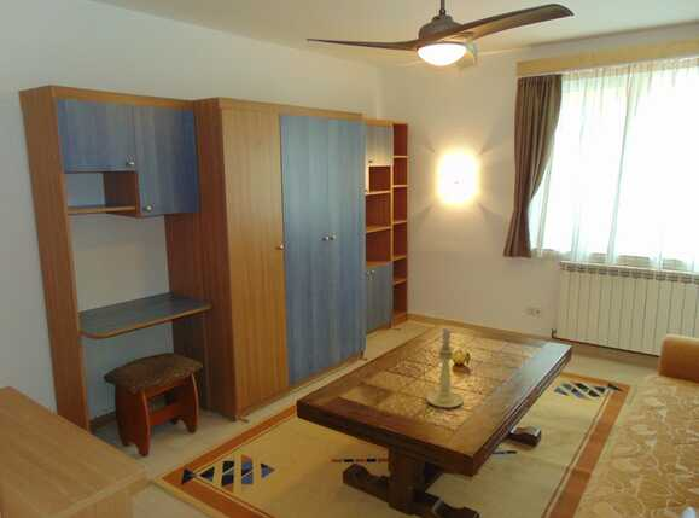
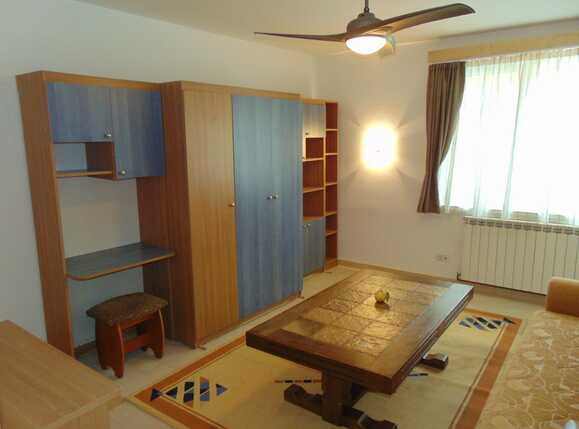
- candle holder [425,326,465,409]
